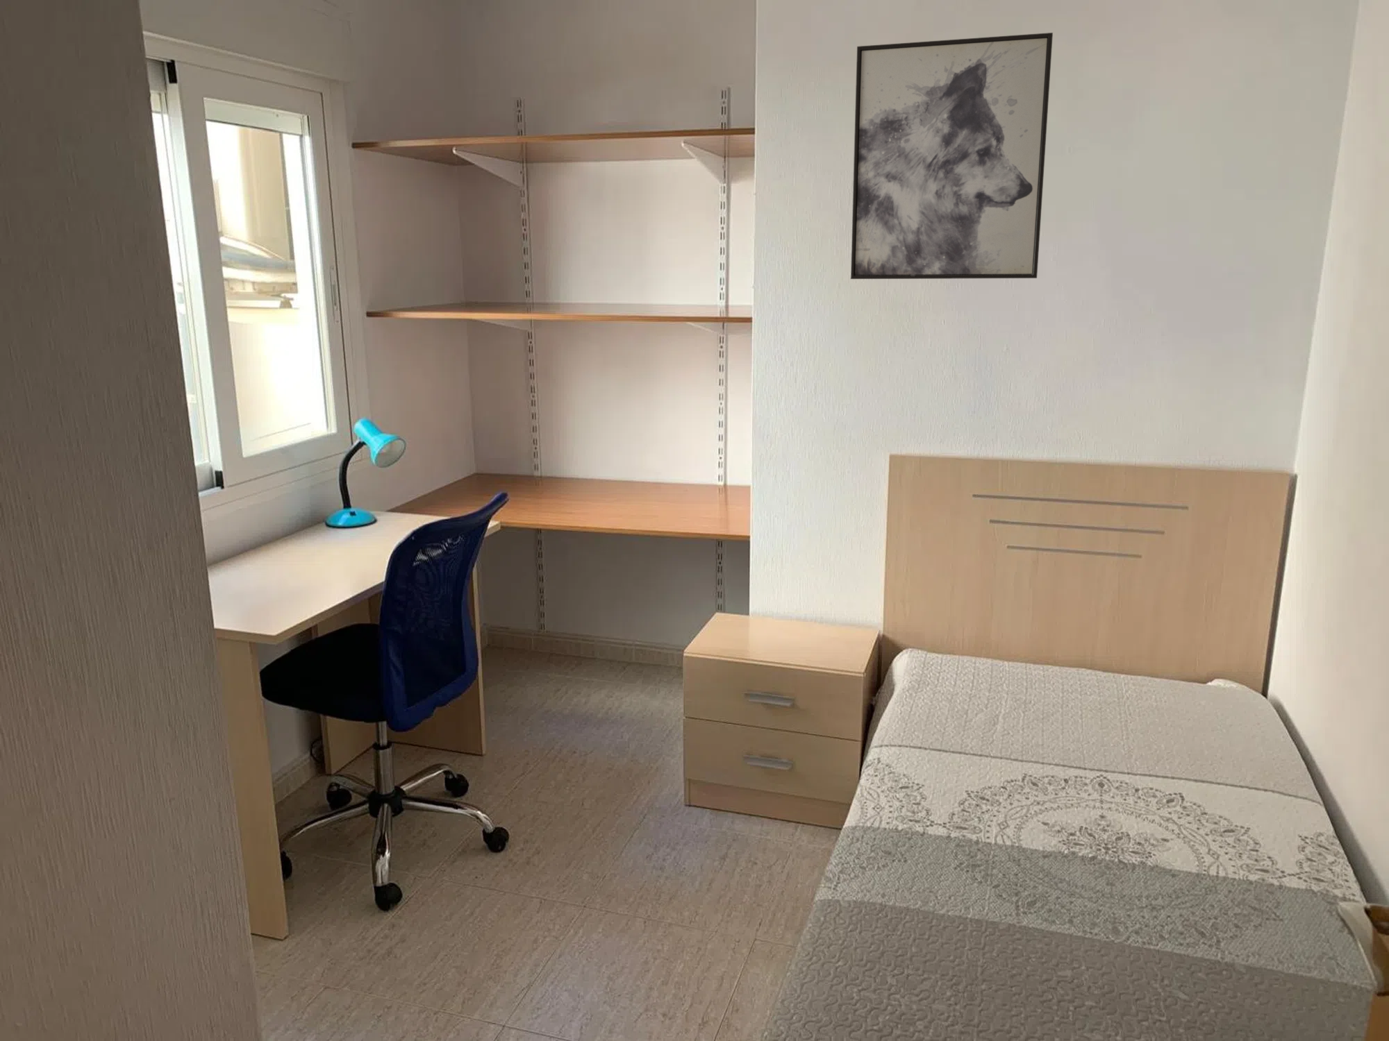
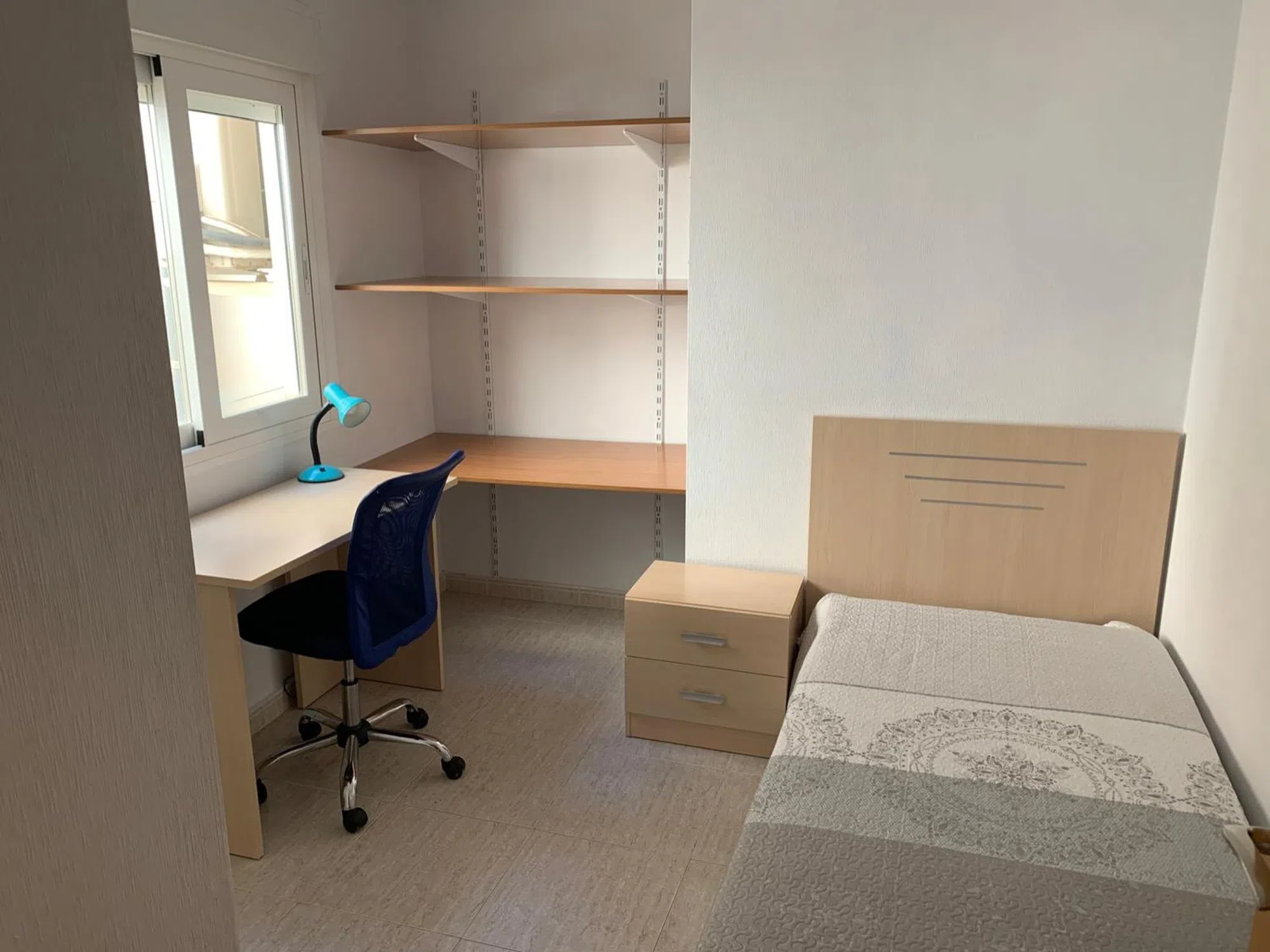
- wall art [850,32,1053,280]
